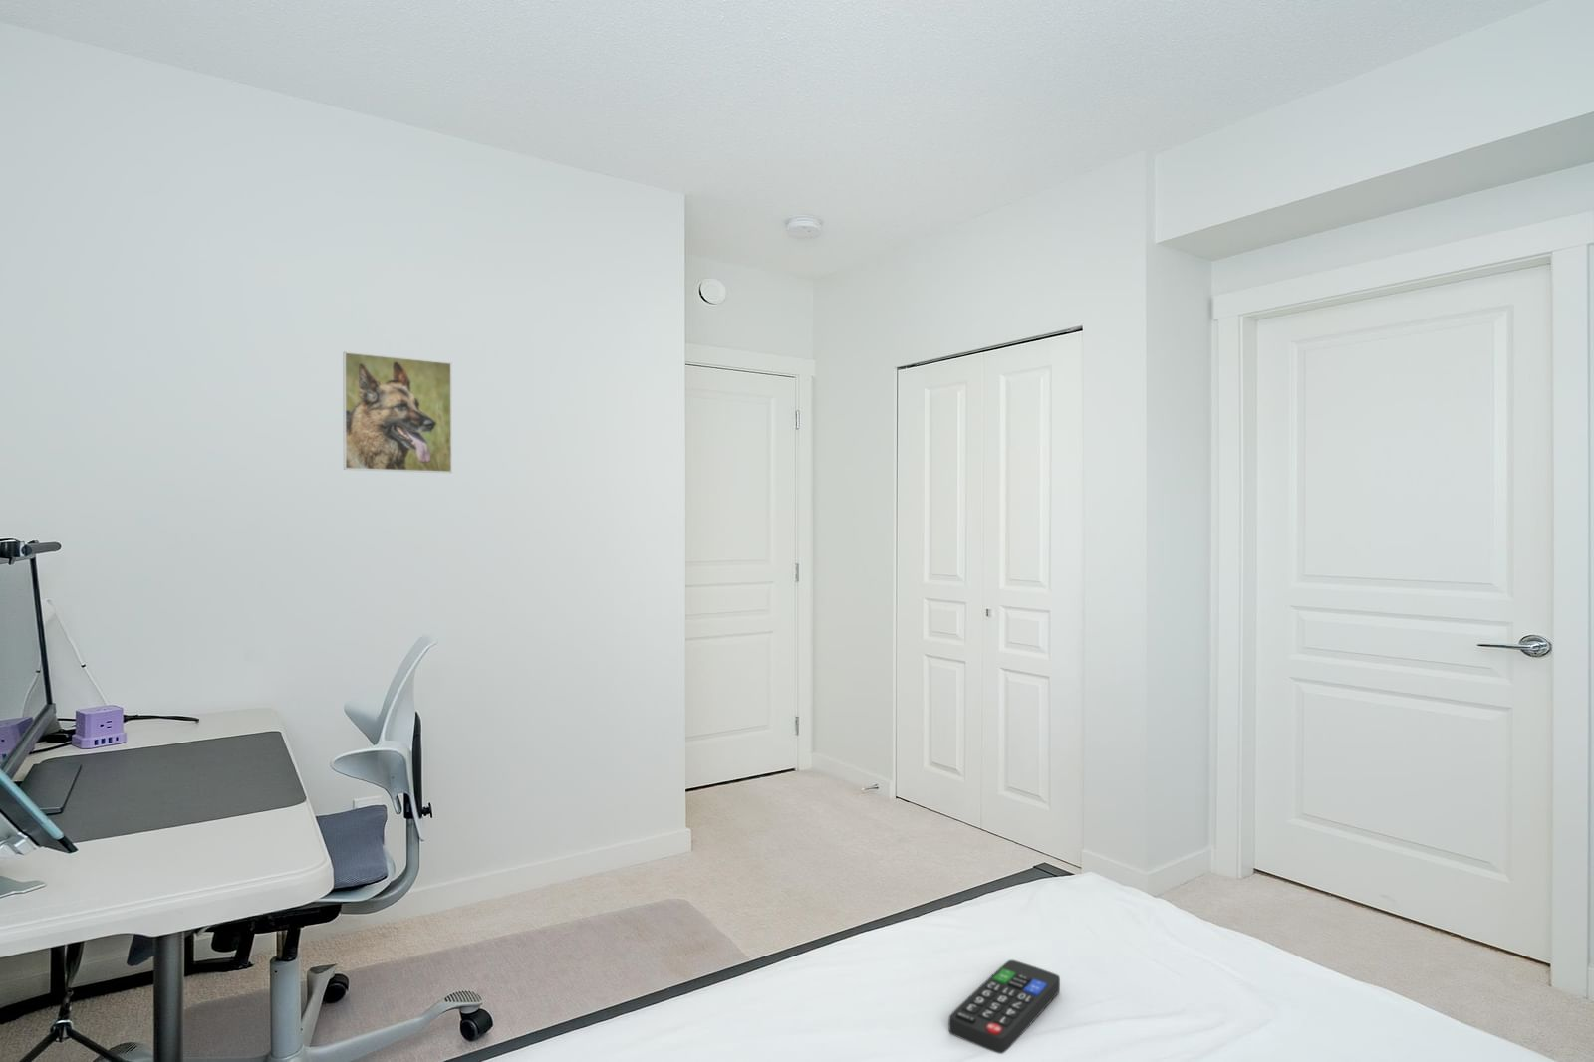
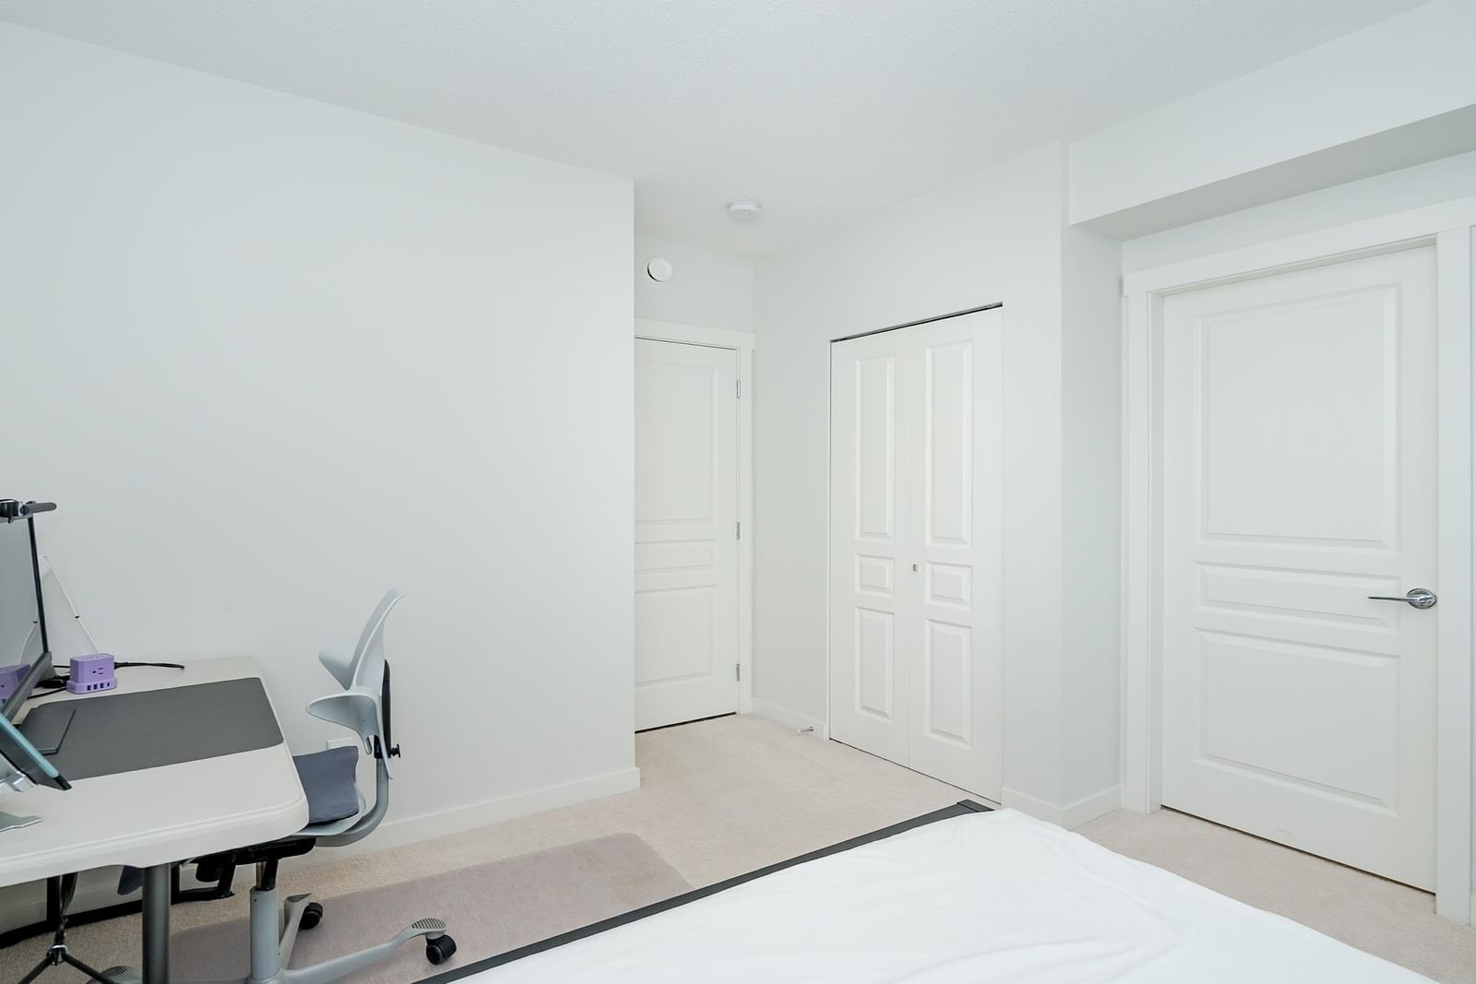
- remote control [948,959,1061,1055]
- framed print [342,351,453,474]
